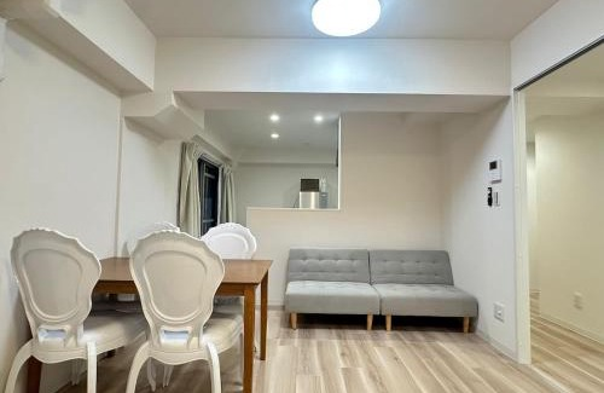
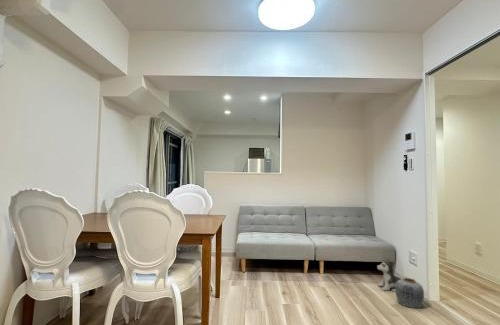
+ vase [395,277,425,309]
+ plush toy [376,258,402,293]
